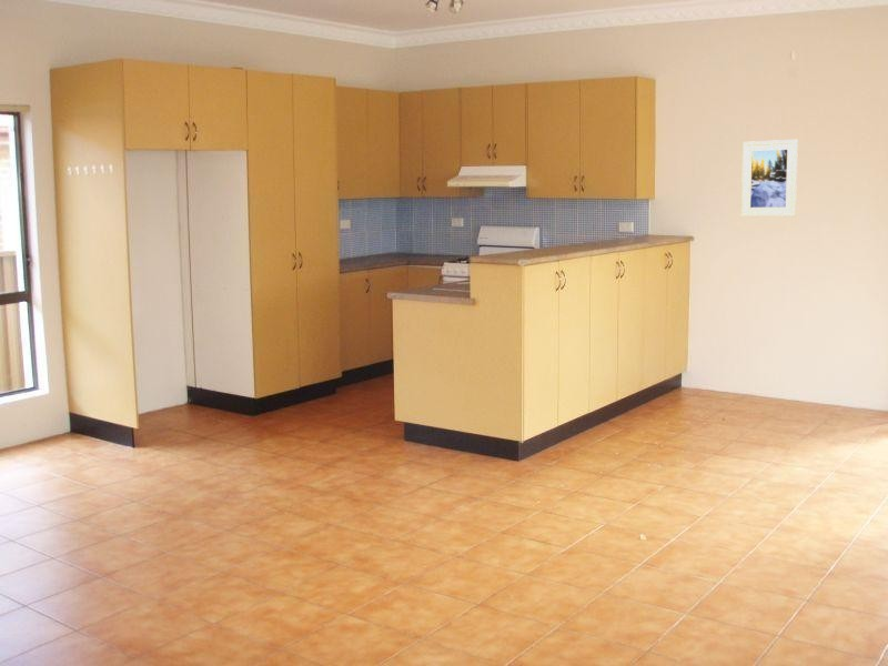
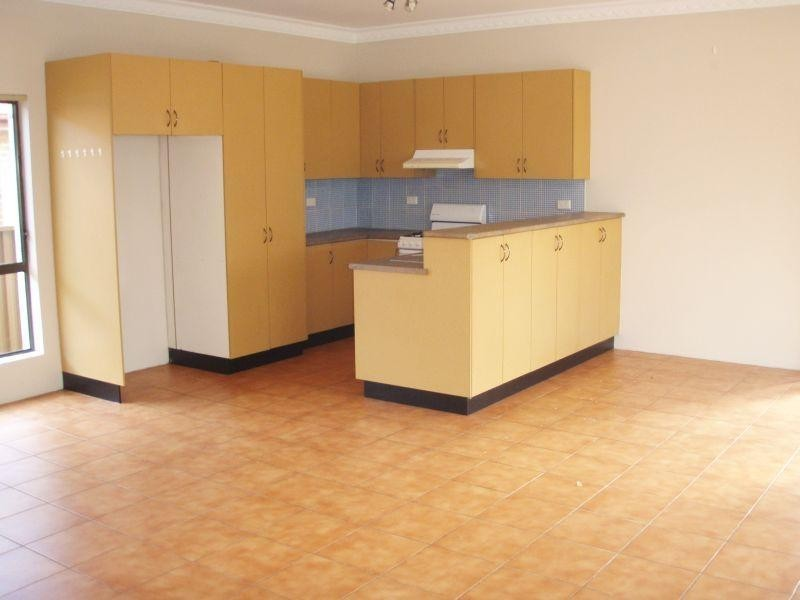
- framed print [740,139,799,218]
